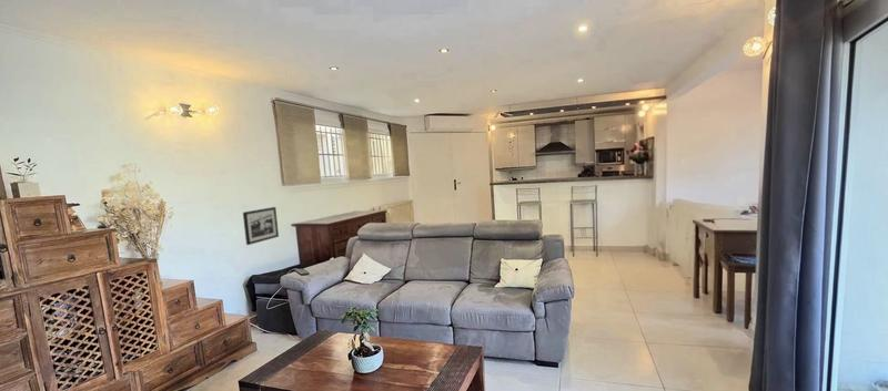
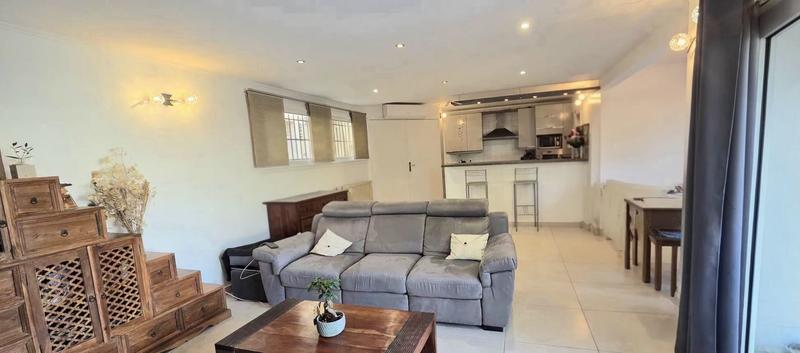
- picture frame [242,206,280,246]
